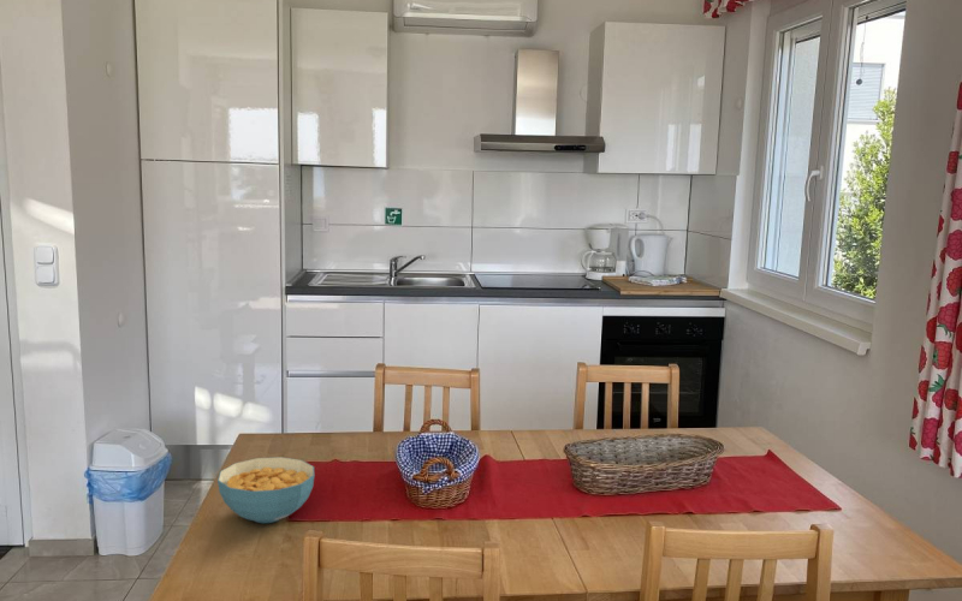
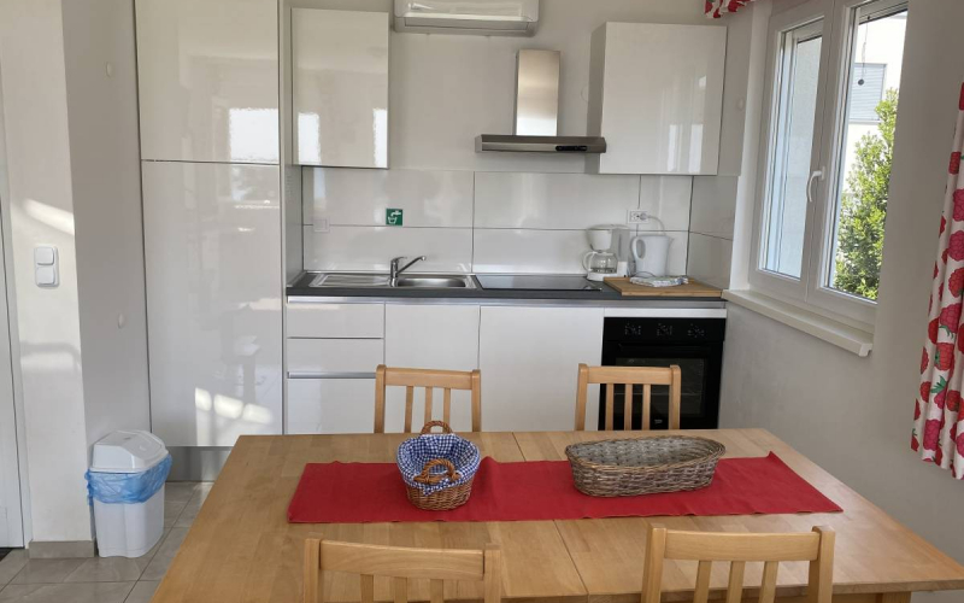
- cereal bowl [216,456,315,524]
